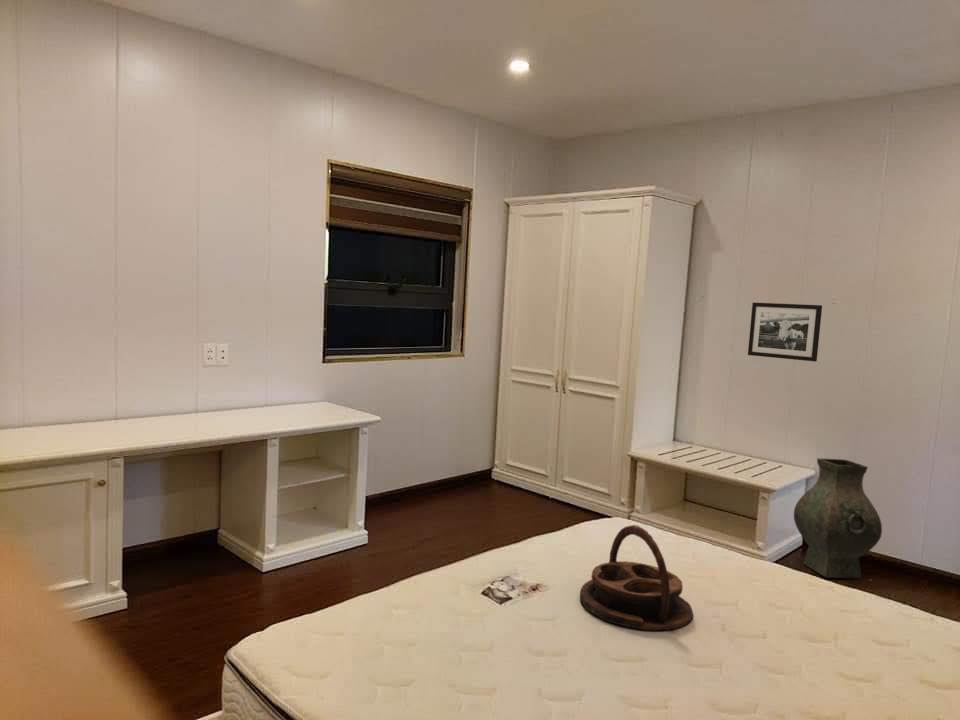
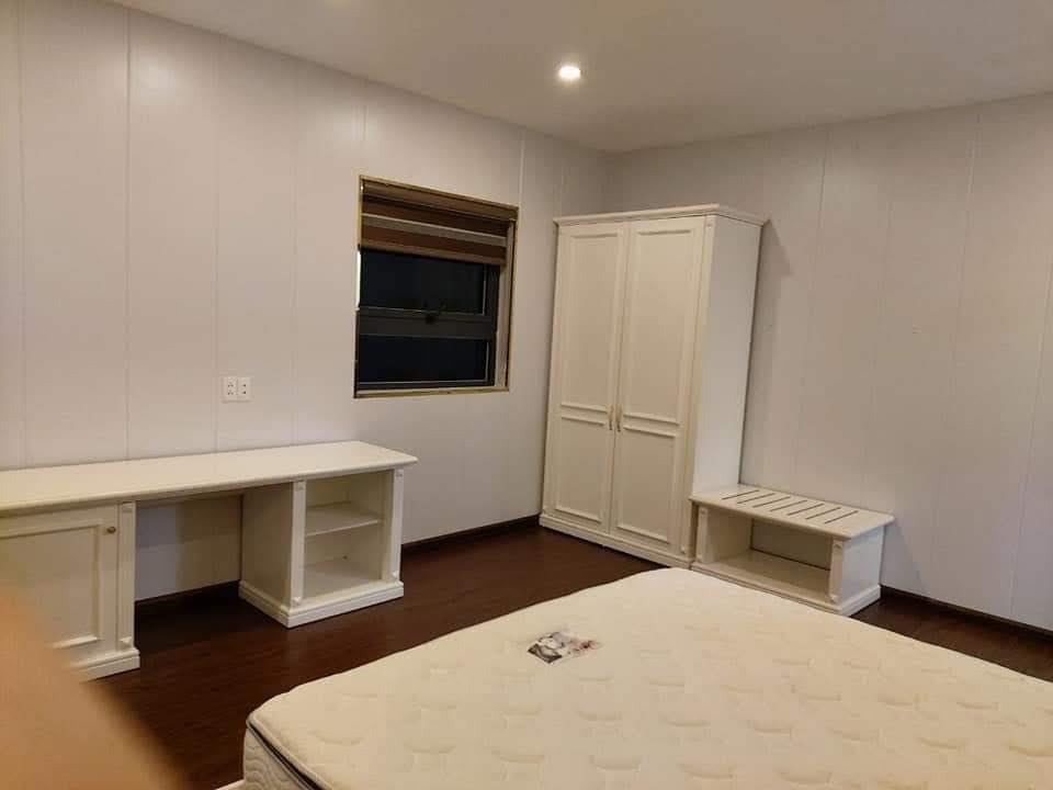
- vase [793,457,883,579]
- picture frame [747,301,823,363]
- serving tray [579,524,694,631]
